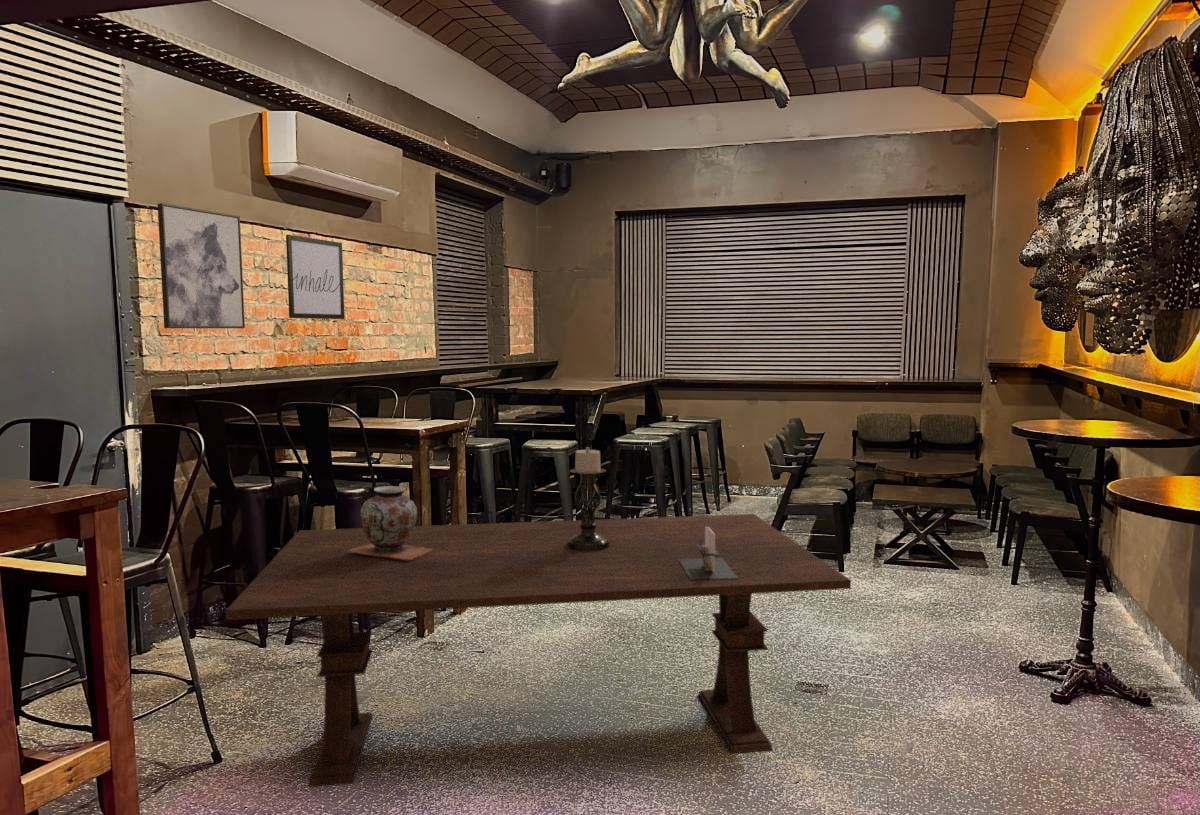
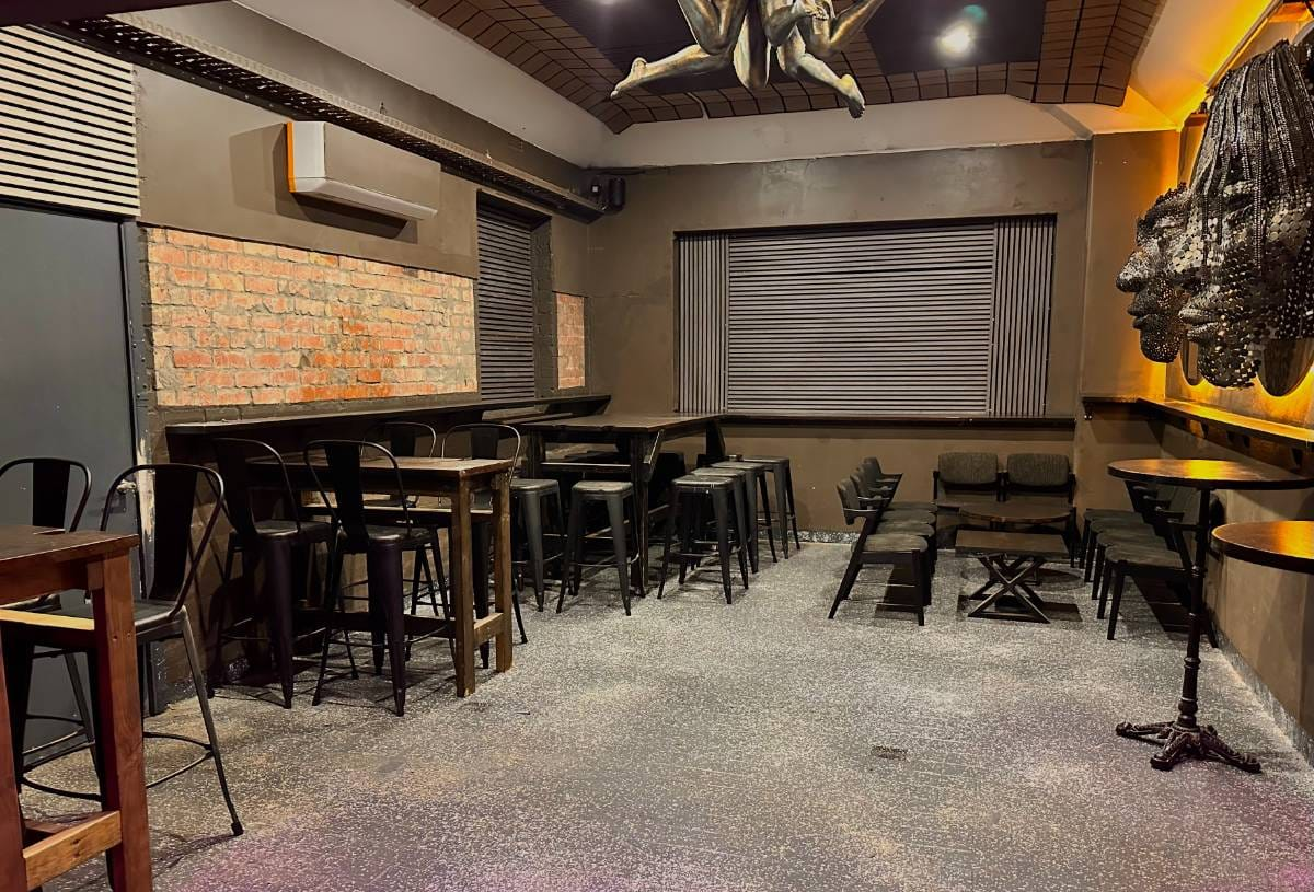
- wall art [157,202,246,329]
- wall art [285,234,345,320]
- candle holder [567,446,610,551]
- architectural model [679,527,738,579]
- dining table [224,513,852,788]
- decorative vase [346,485,432,561]
